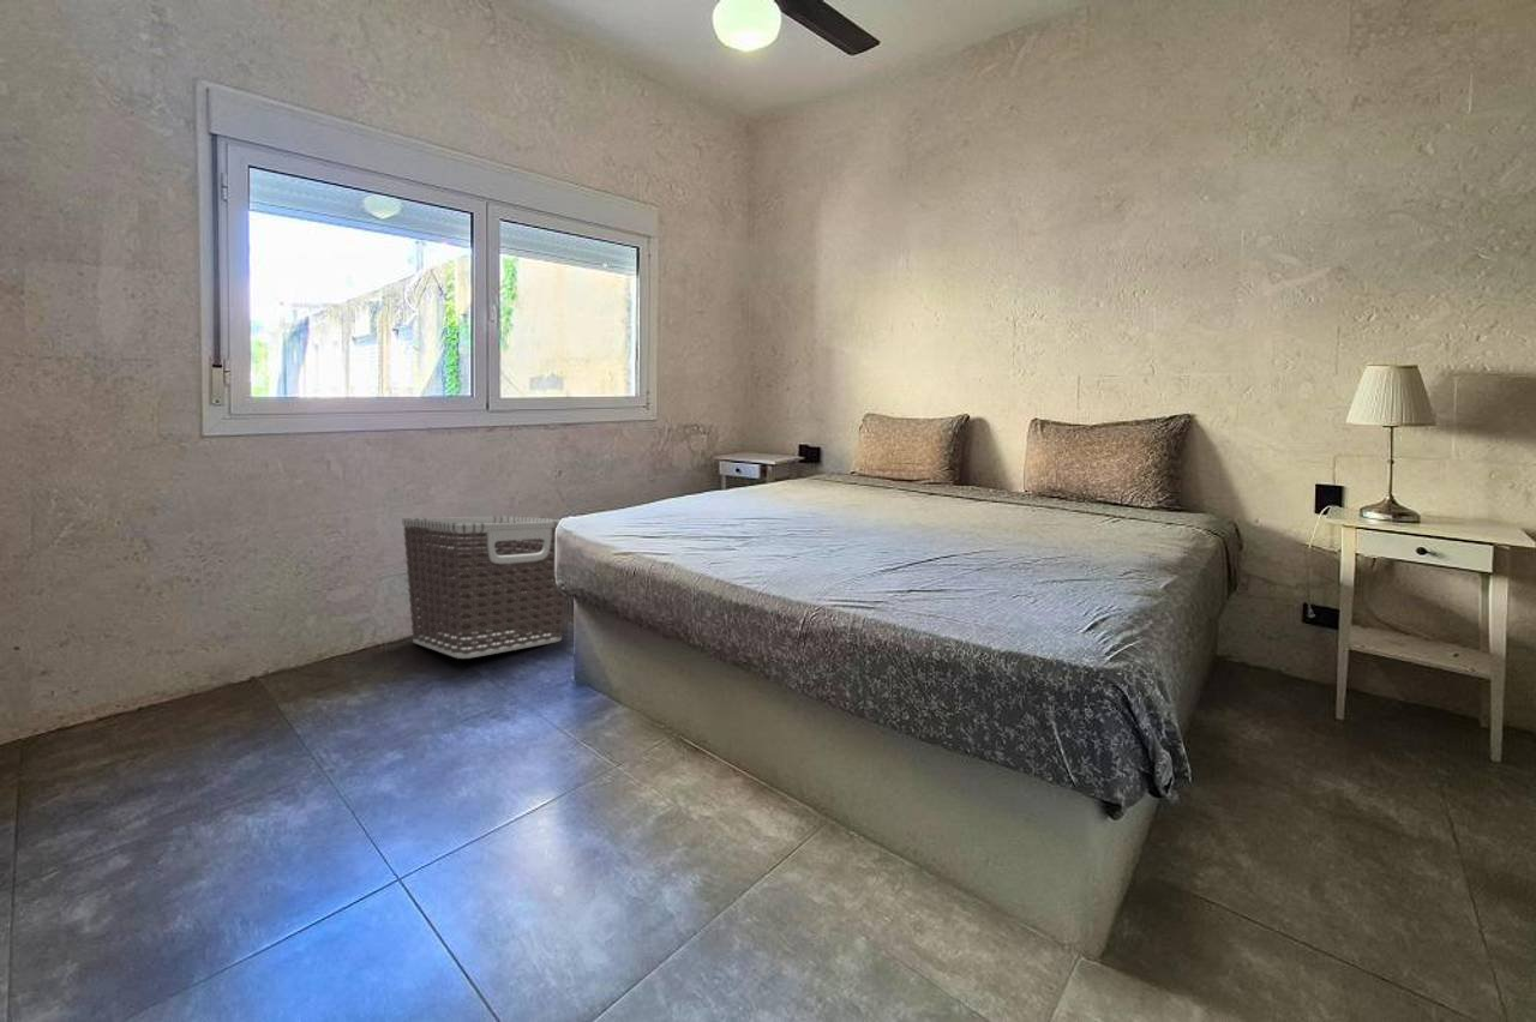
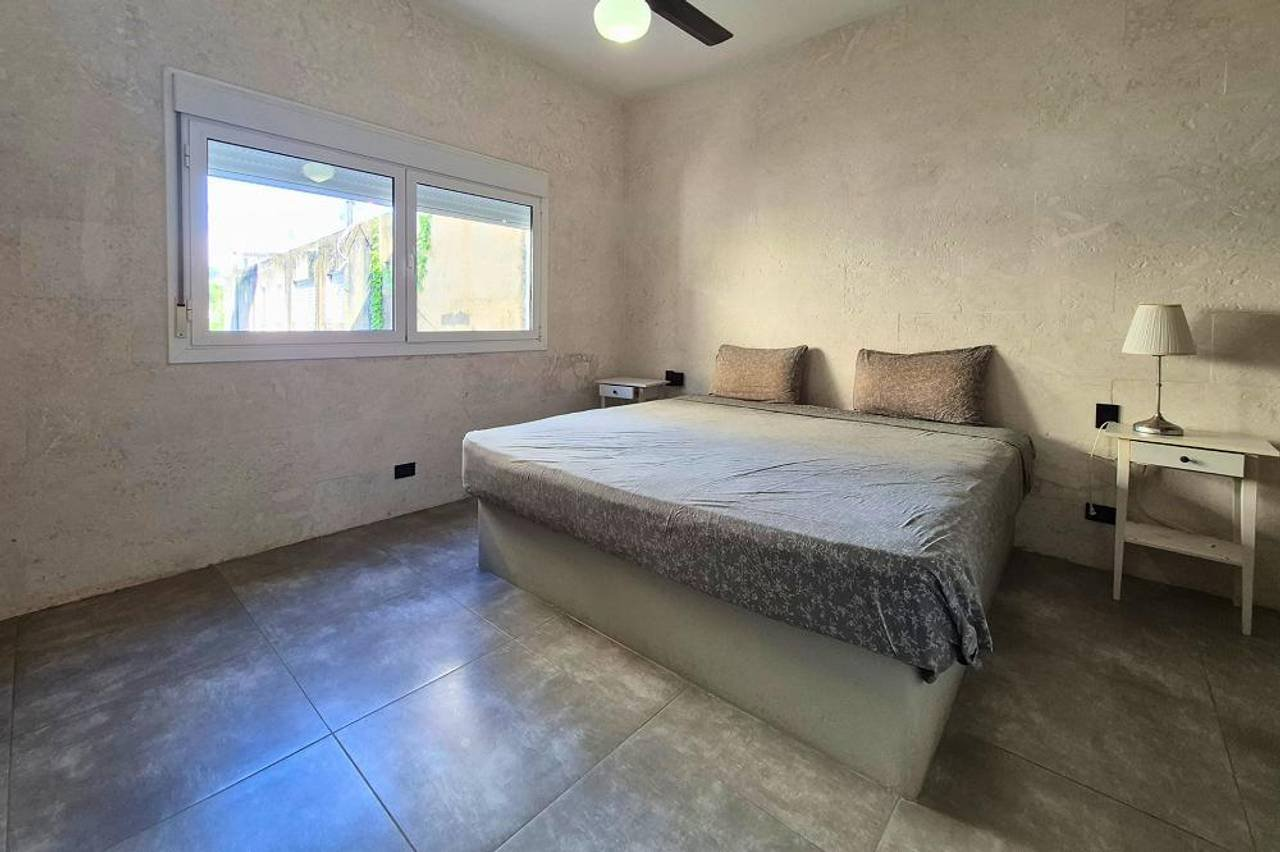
- clothes hamper [401,515,566,660]
